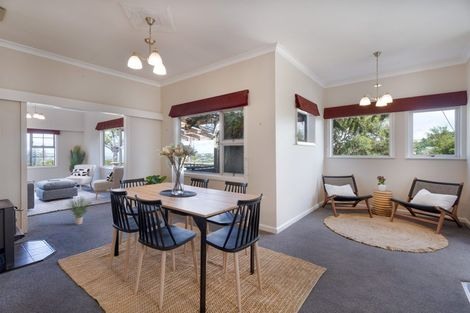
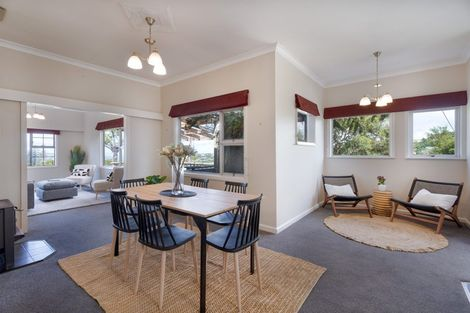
- potted plant [64,195,91,226]
